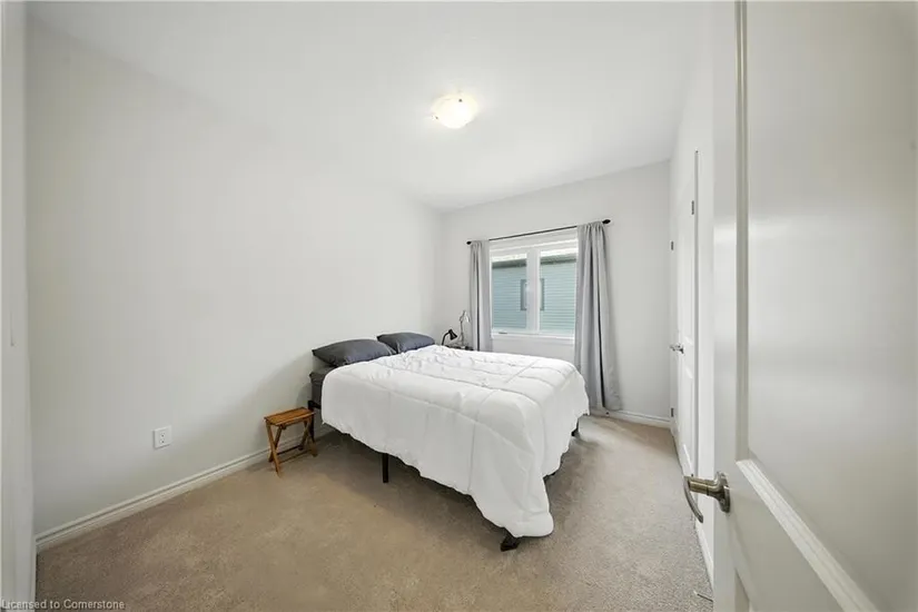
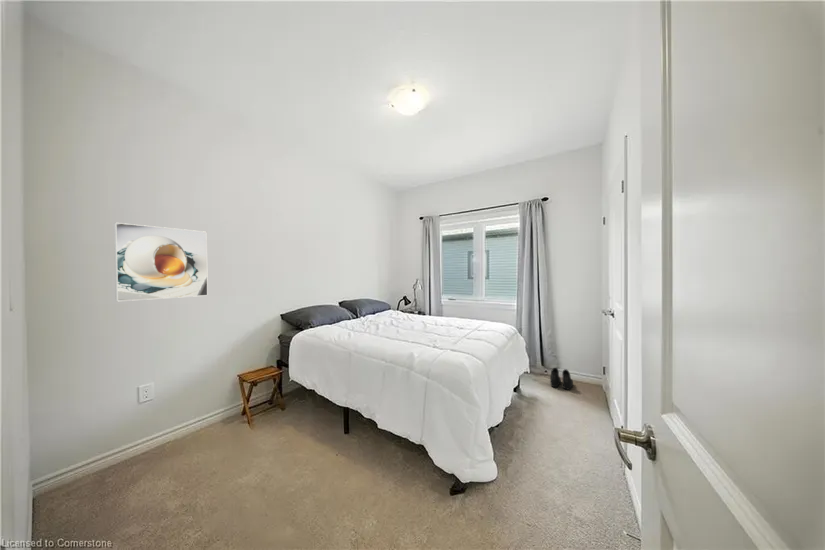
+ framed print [113,222,209,302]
+ boots [549,367,574,391]
